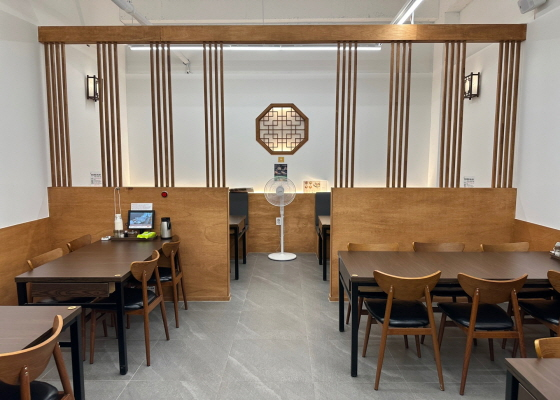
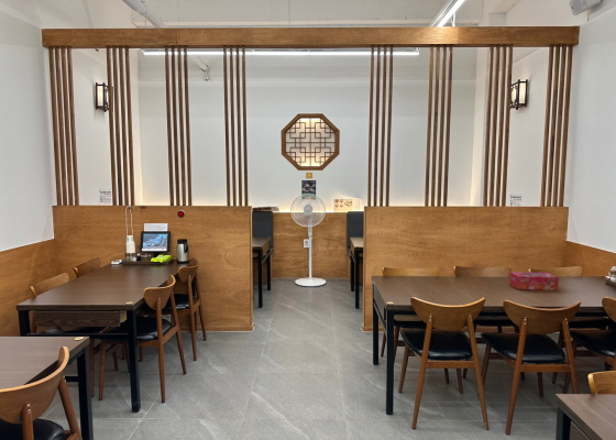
+ tissue box [508,271,560,292]
